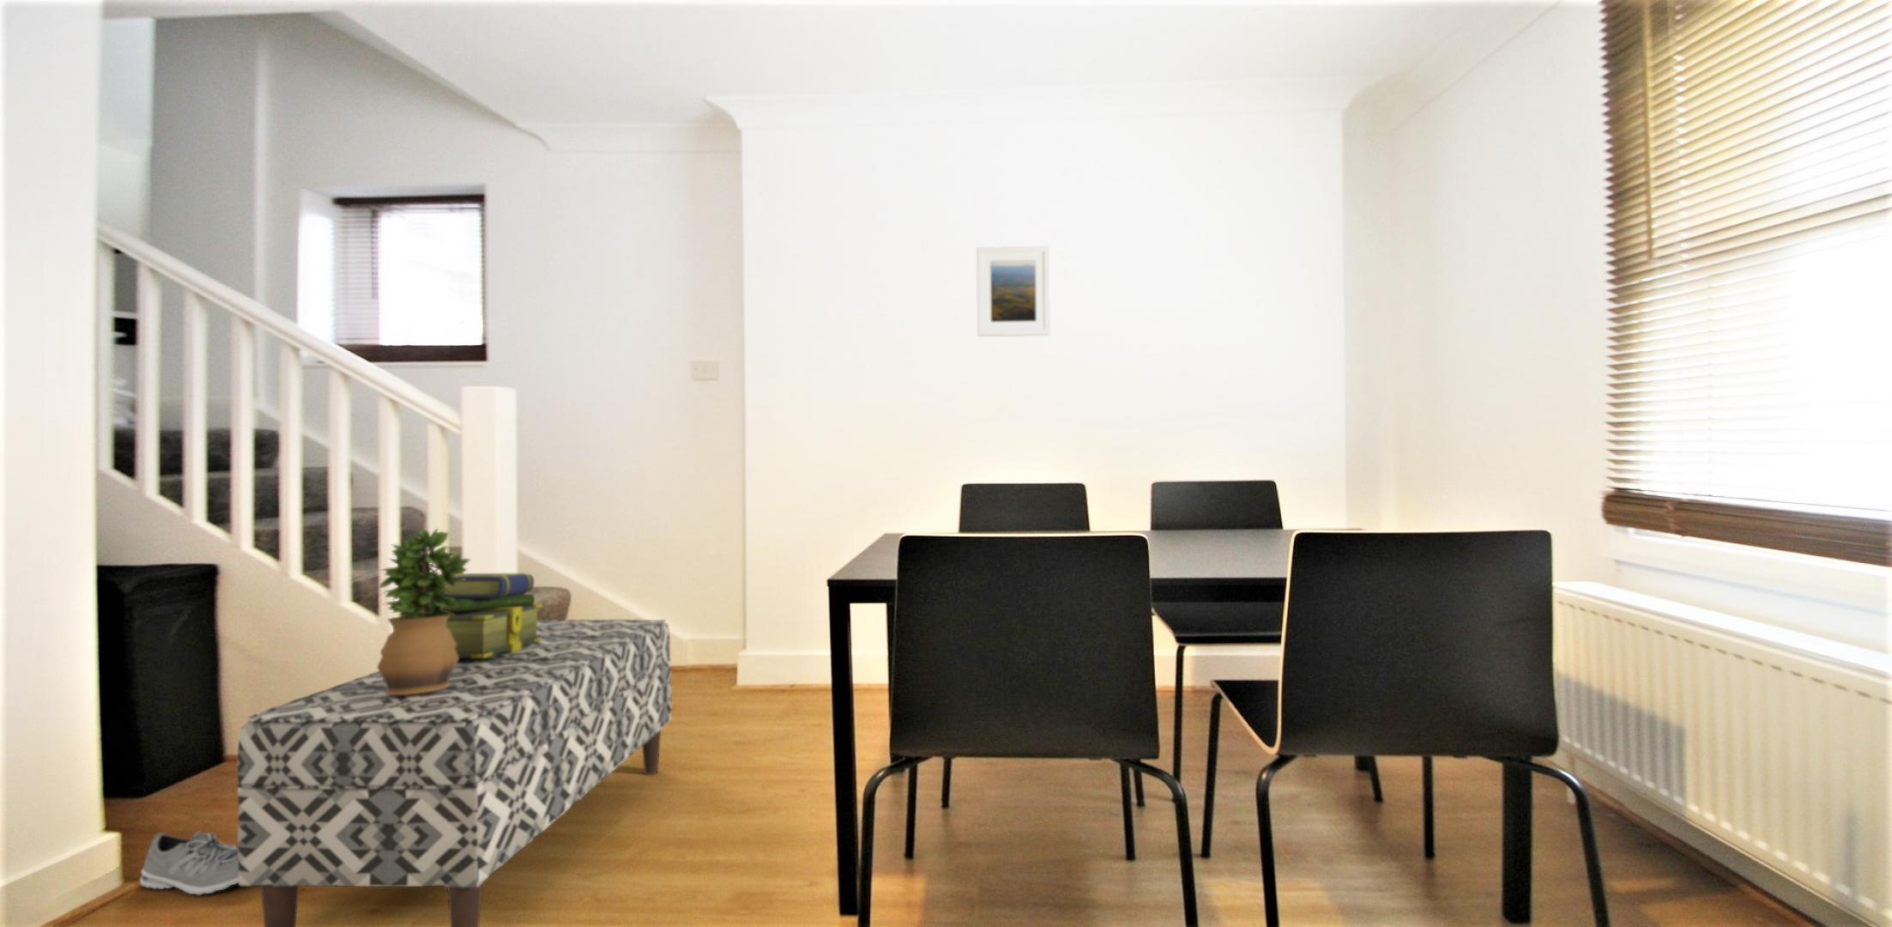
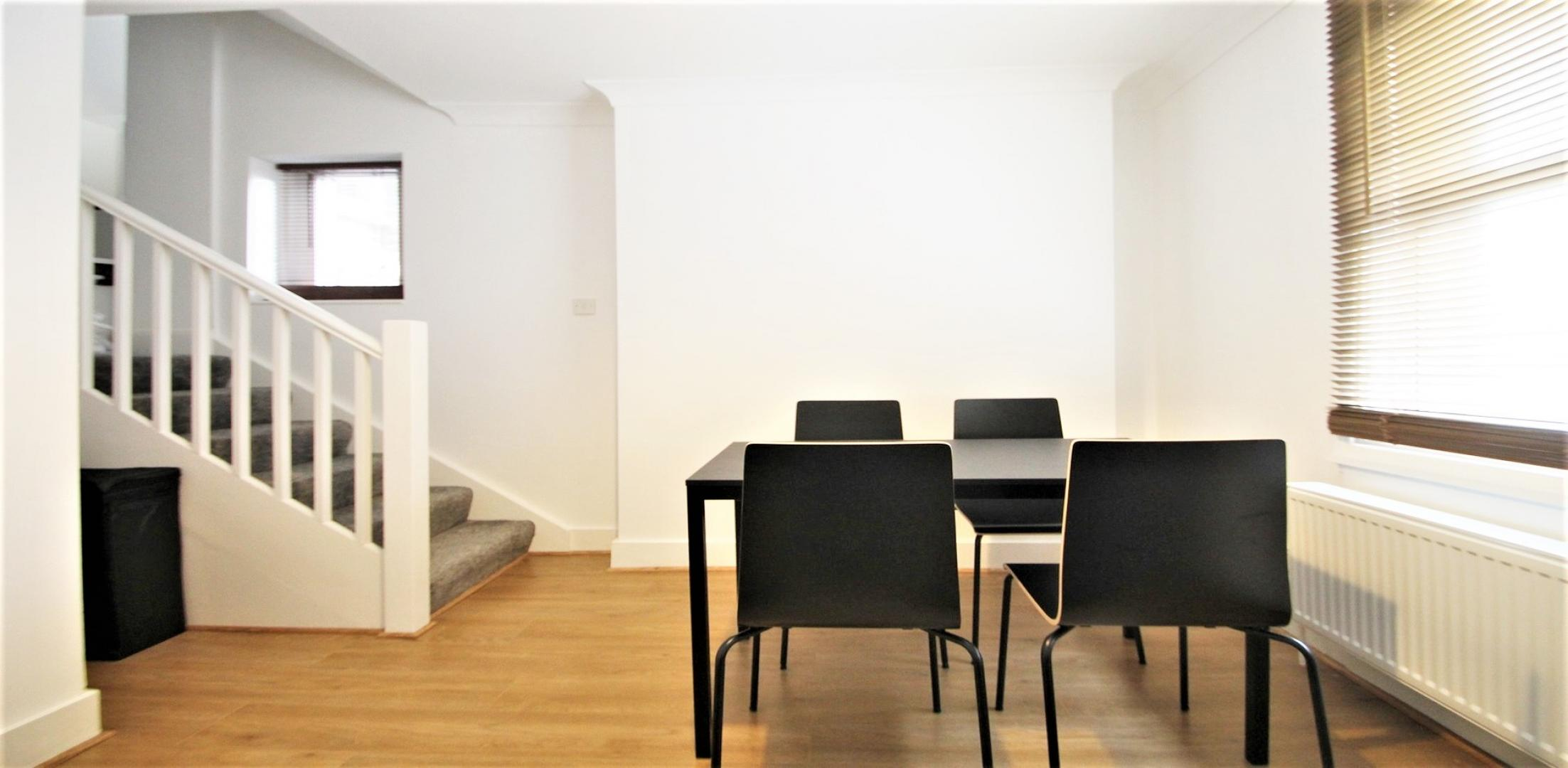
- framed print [976,245,1051,337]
- sneaker [139,830,239,896]
- bench [237,619,673,927]
- stack of books [427,572,543,658]
- potted plant [375,527,472,694]
